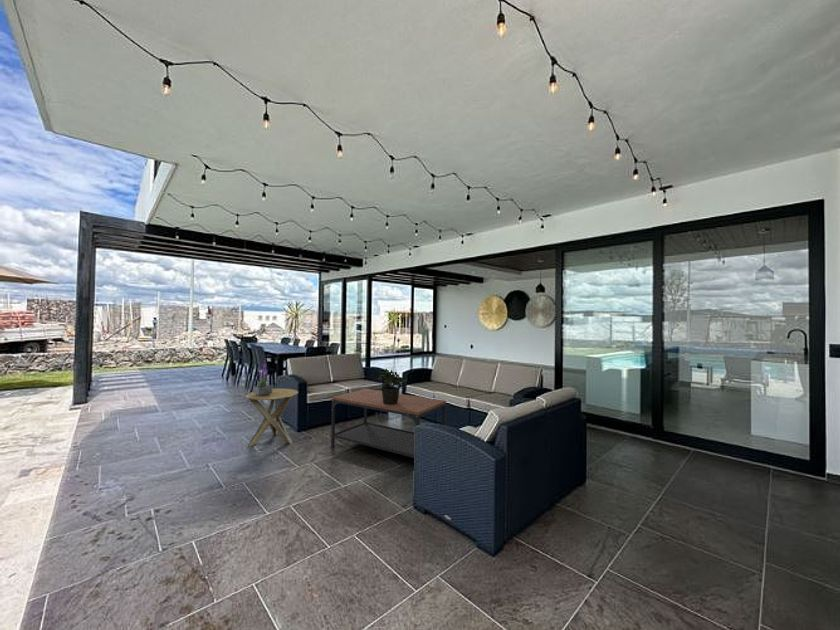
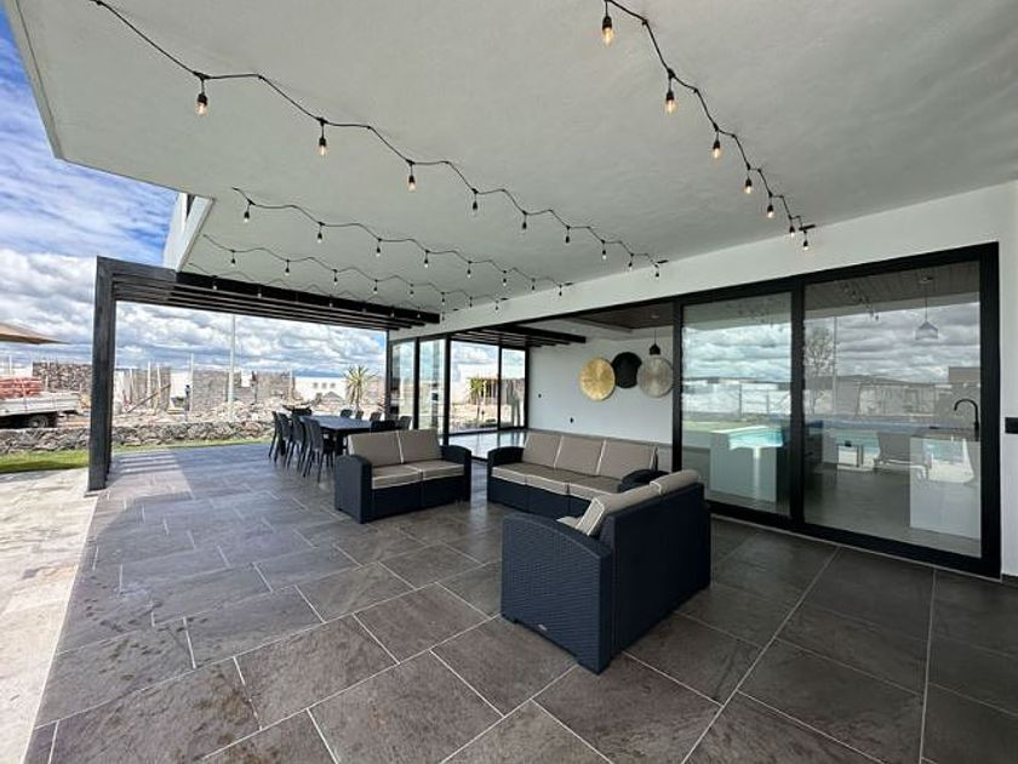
- side table [244,387,299,447]
- potted plant [377,368,408,405]
- potted plant [252,362,273,396]
- coffee table [330,388,447,459]
